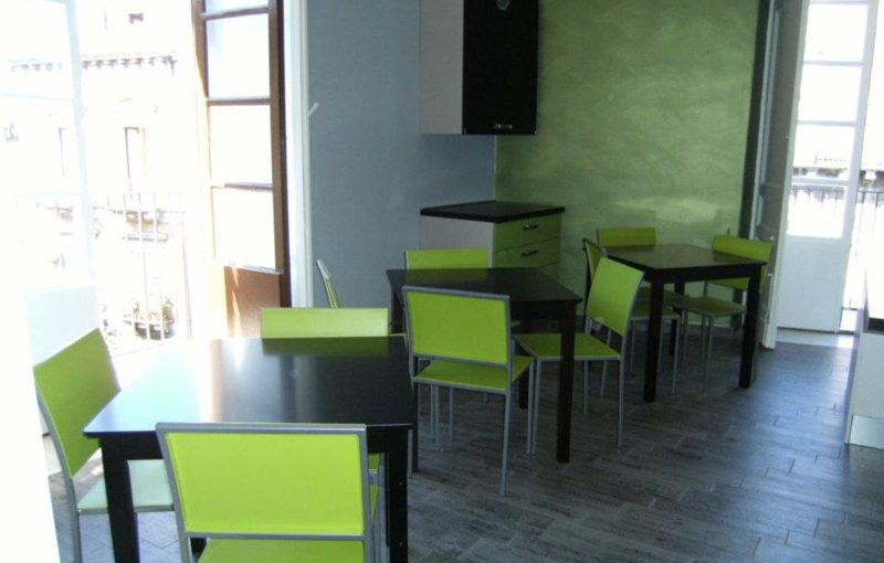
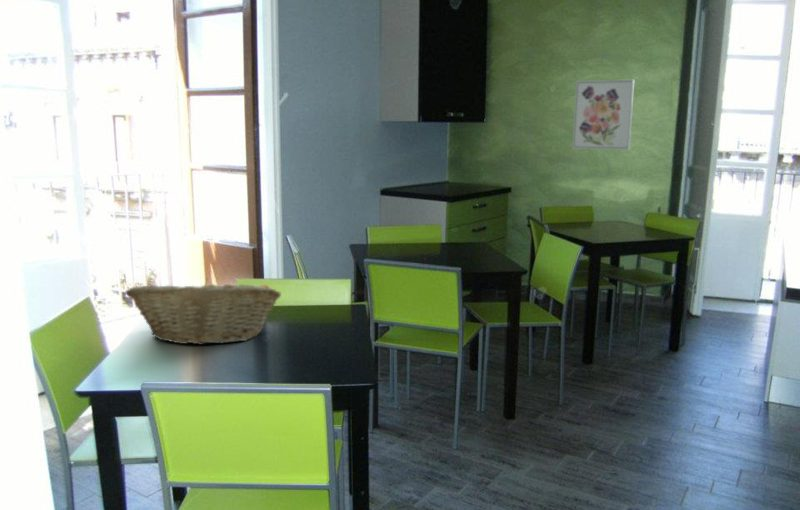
+ fruit basket [125,277,282,346]
+ wall art [572,78,635,151]
